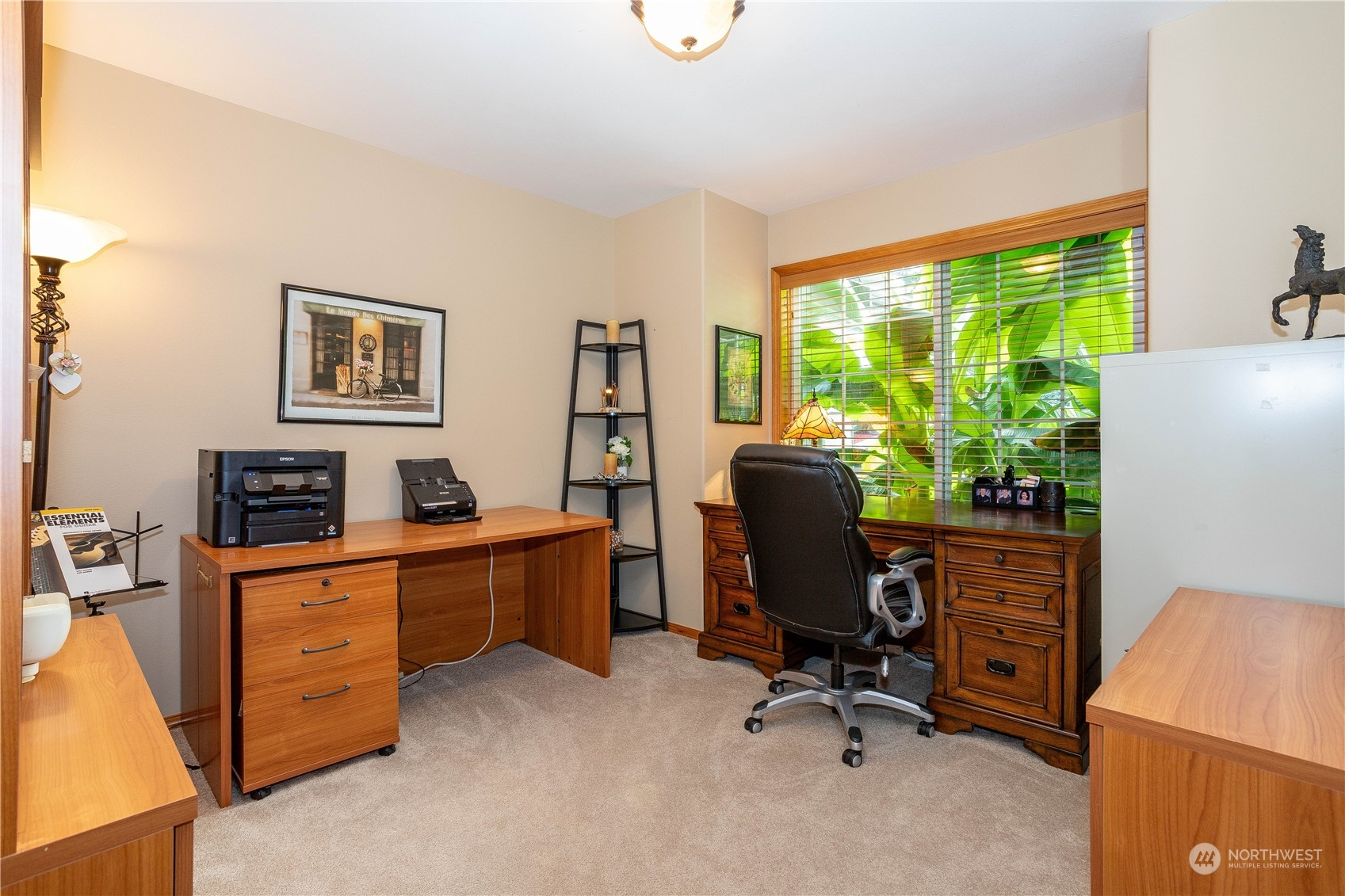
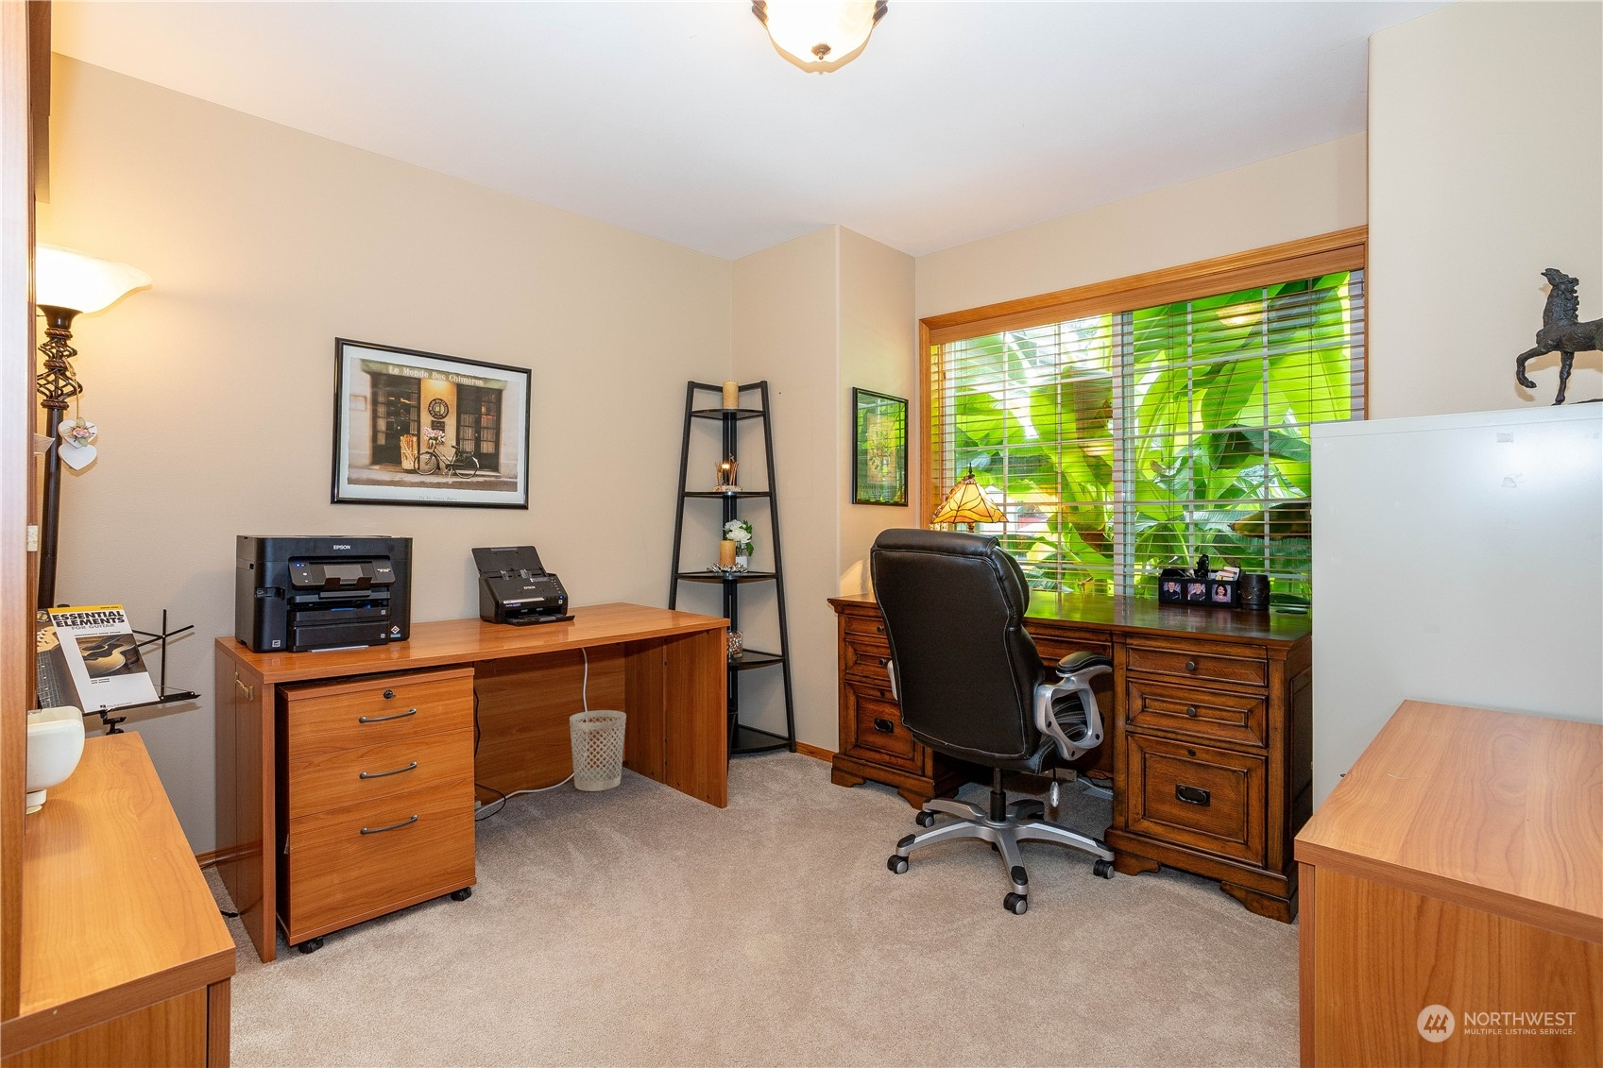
+ wastebasket [568,709,627,793]
